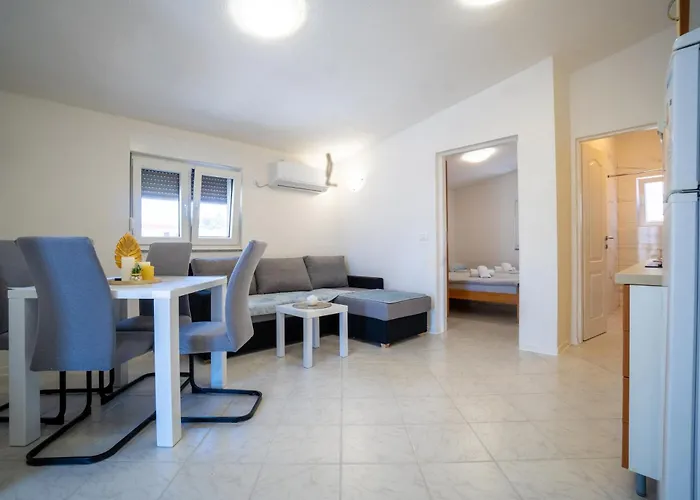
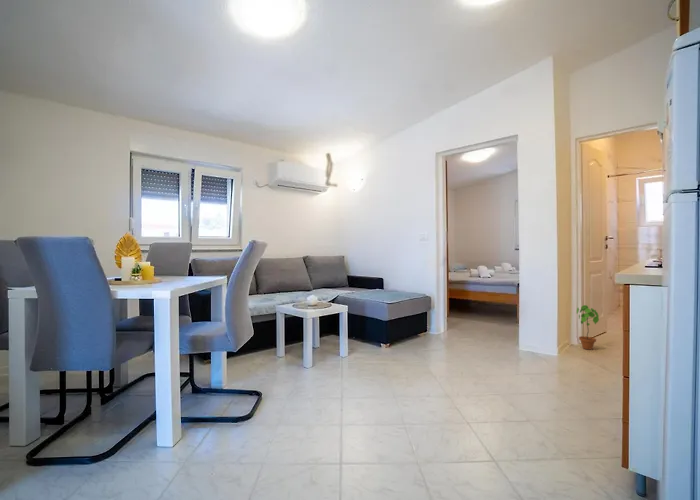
+ potted plant [576,304,600,350]
